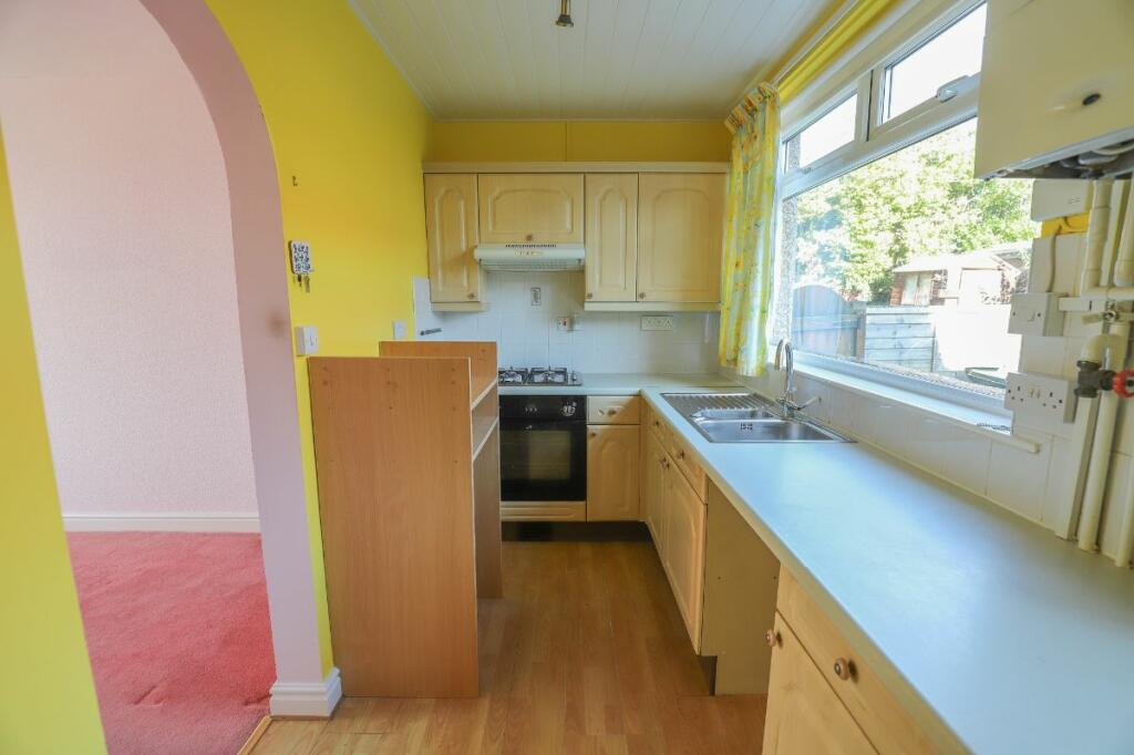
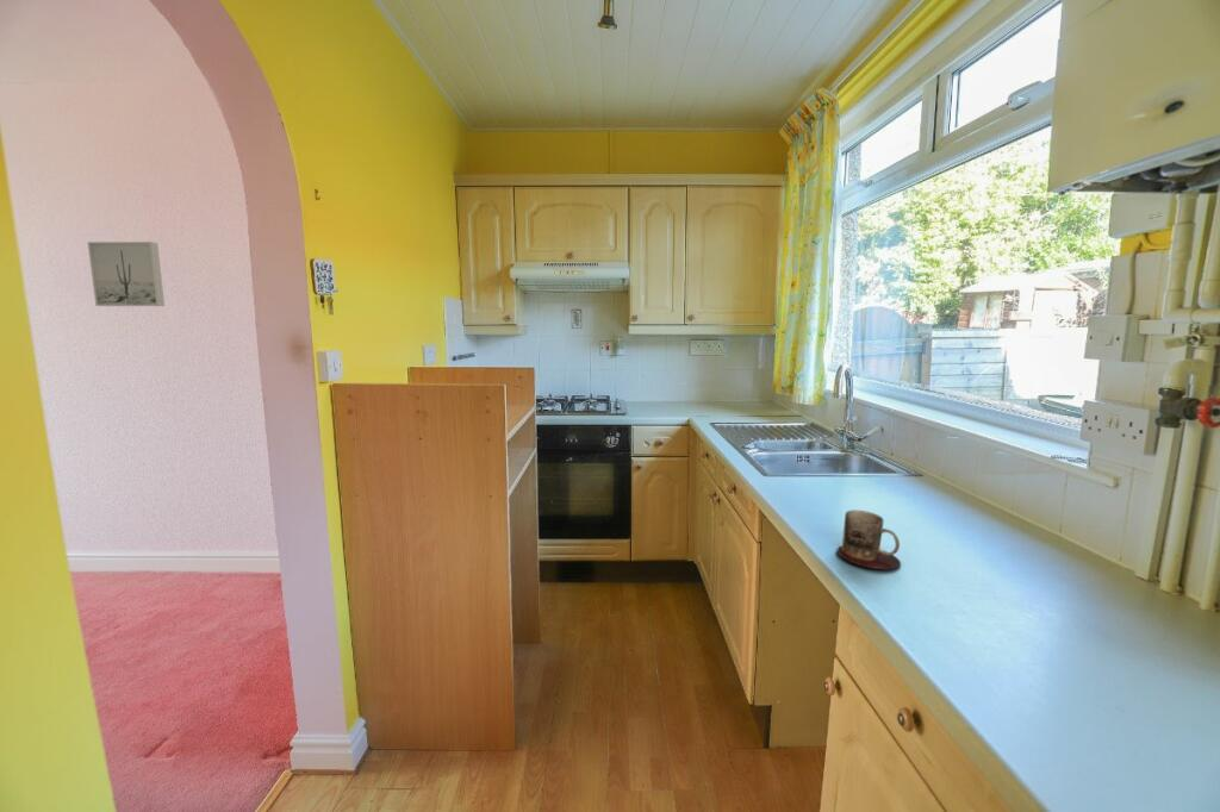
+ wall art [87,241,166,307]
+ mug [835,510,902,570]
